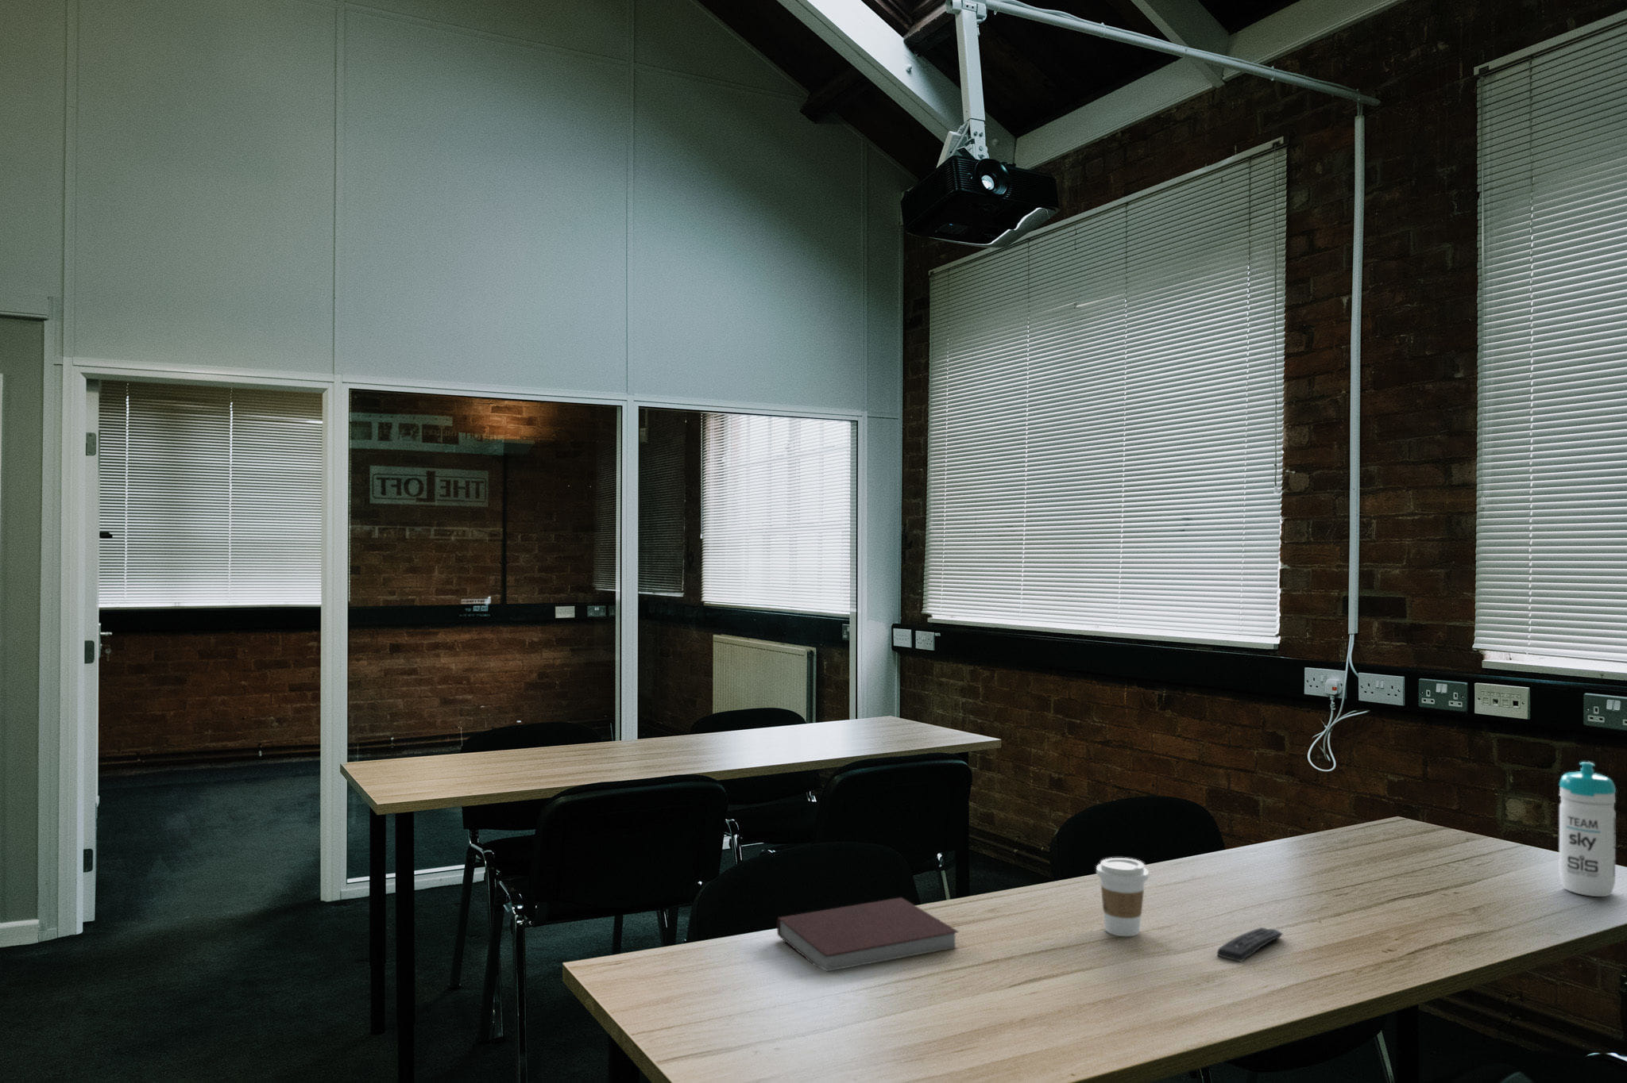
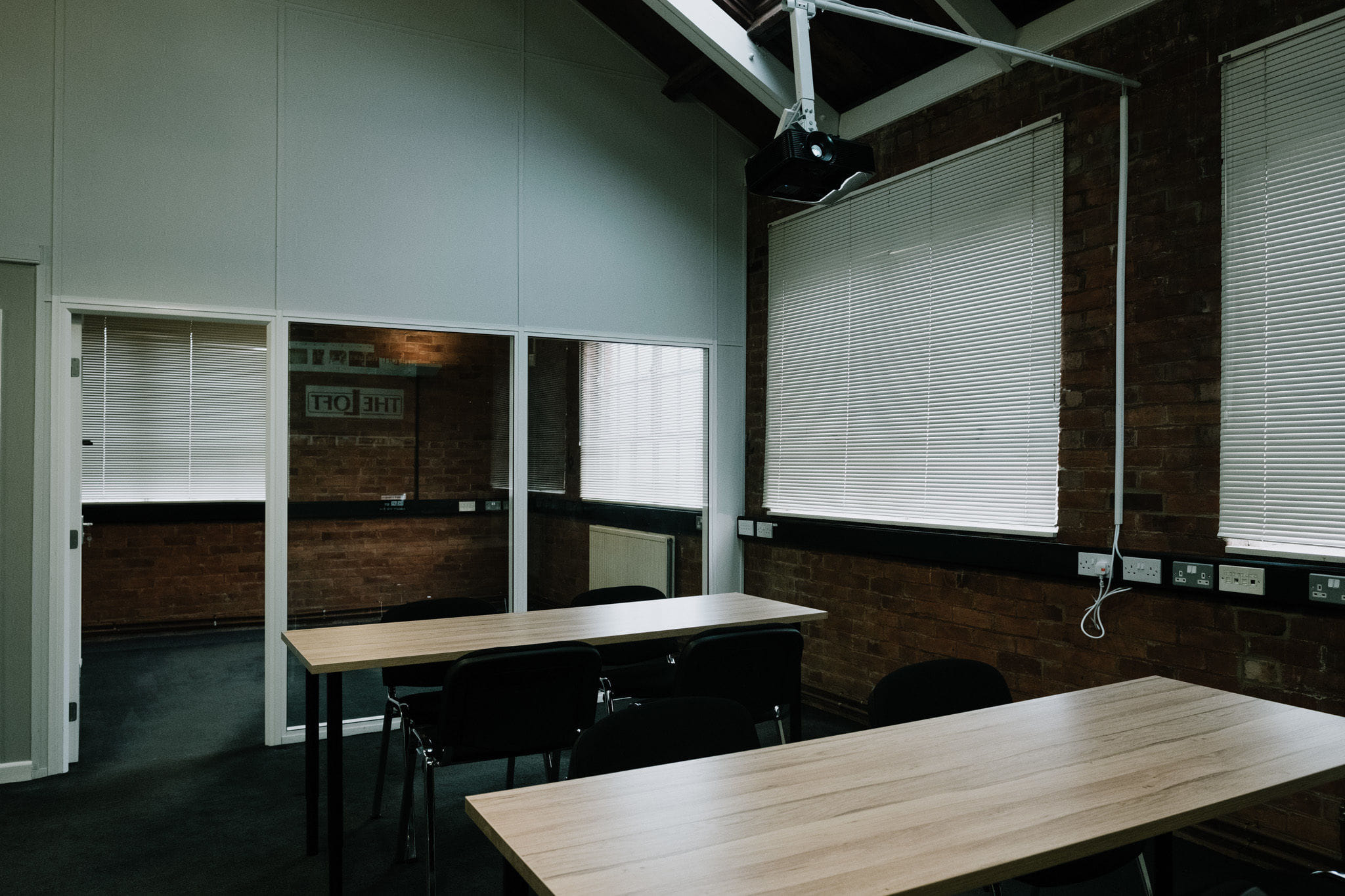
- remote control [1216,927,1283,962]
- coffee cup [1096,857,1149,937]
- water bottle [1559,760,1616,897]
- notebook [777,897,959,973]
